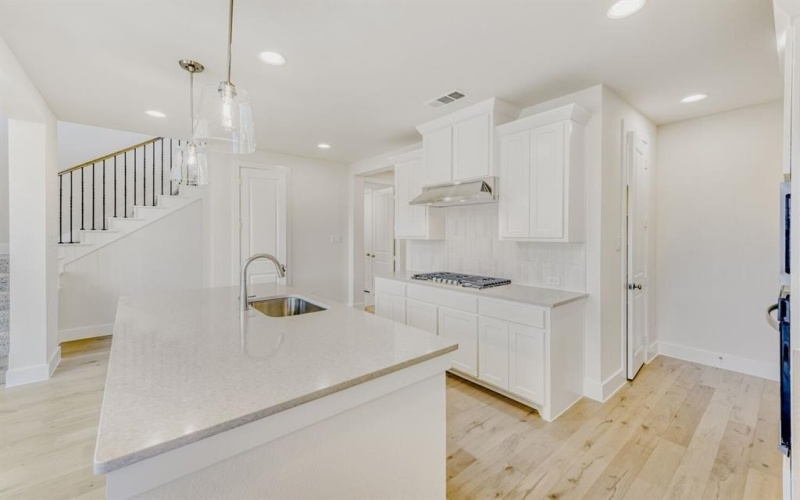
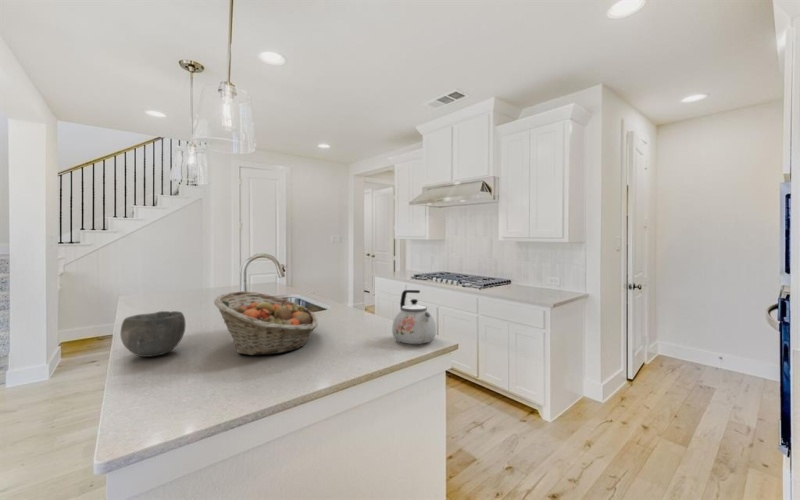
+ kettle [391,289,437,345]
+ fruit basket [213,290,319,356]
+ bowl [119,310,187,358]
